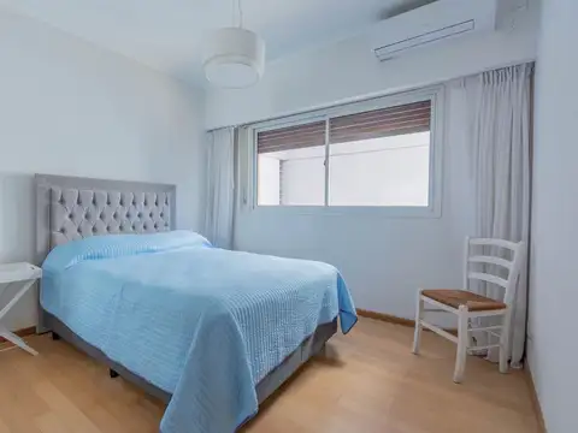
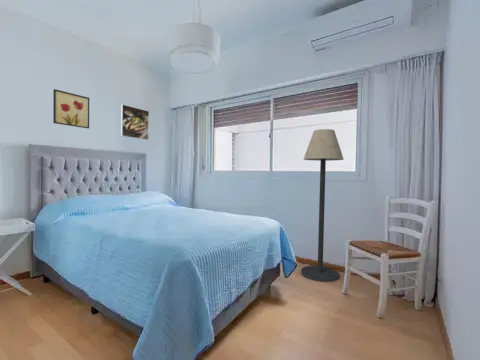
+ floor lamp [300,128,345,283]
+ wall art [52,88,90,129]
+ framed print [120,103,150,141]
